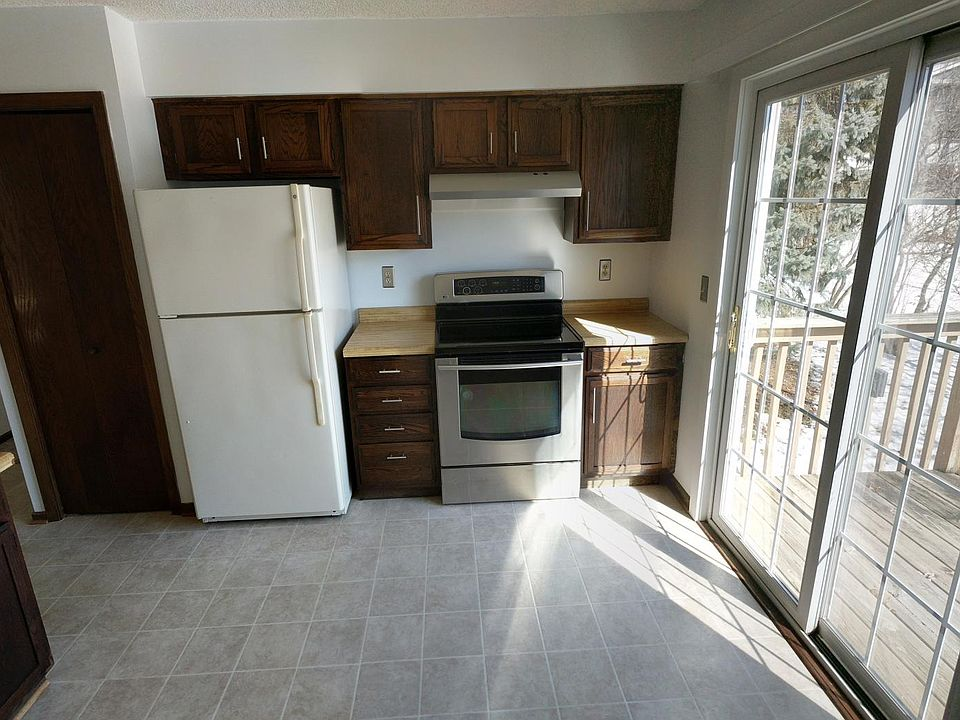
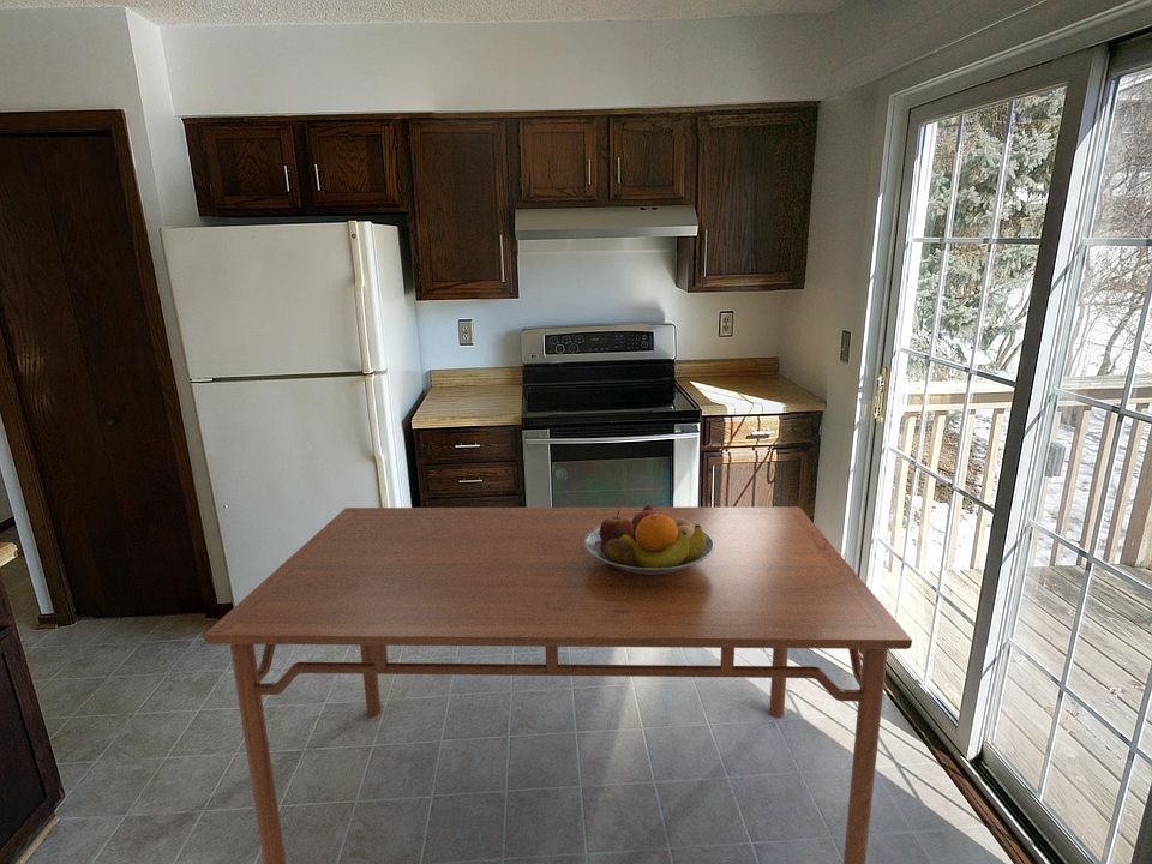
+ dining table [202,505,913,864]
+ fruit bowl [584,504,714,575]
